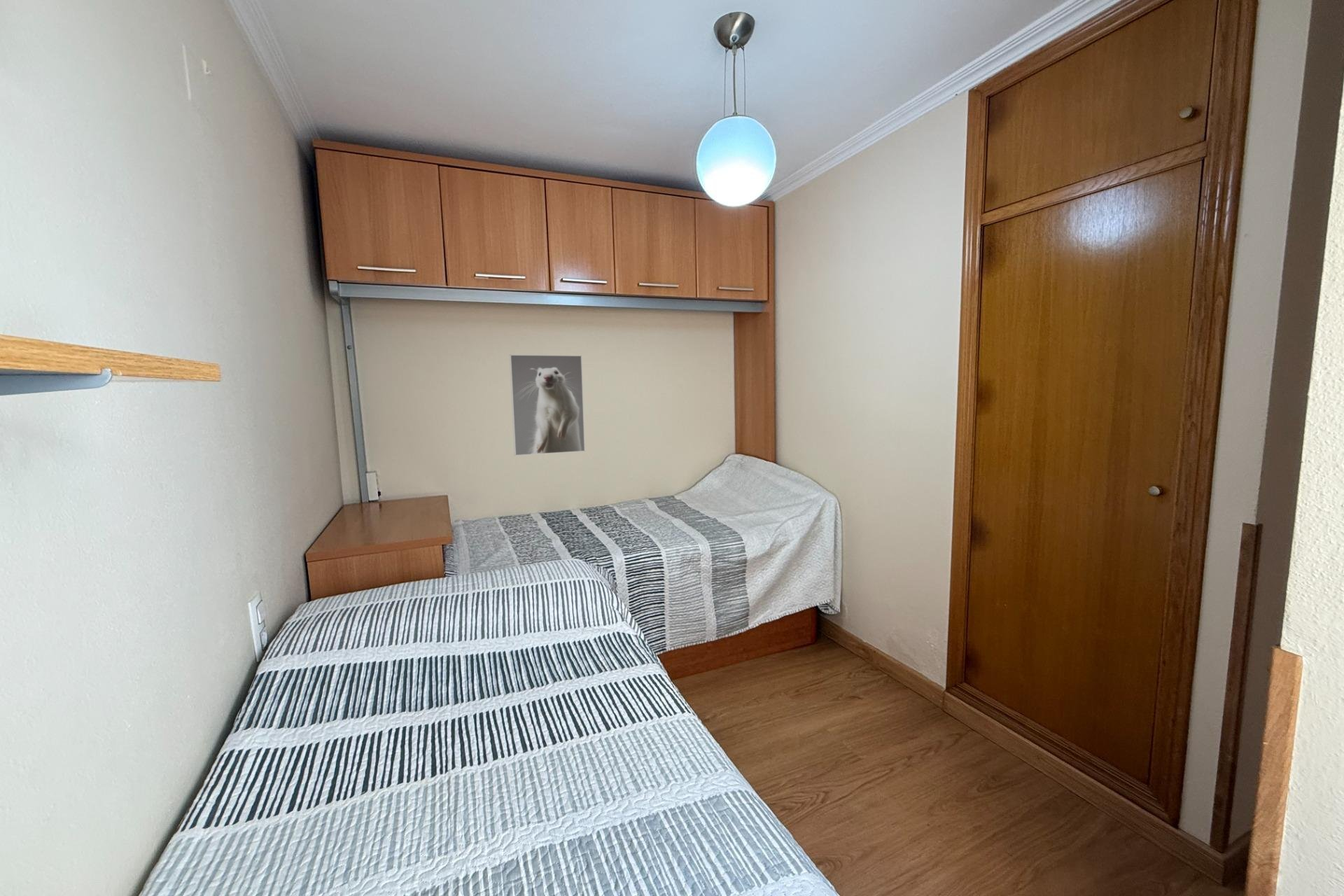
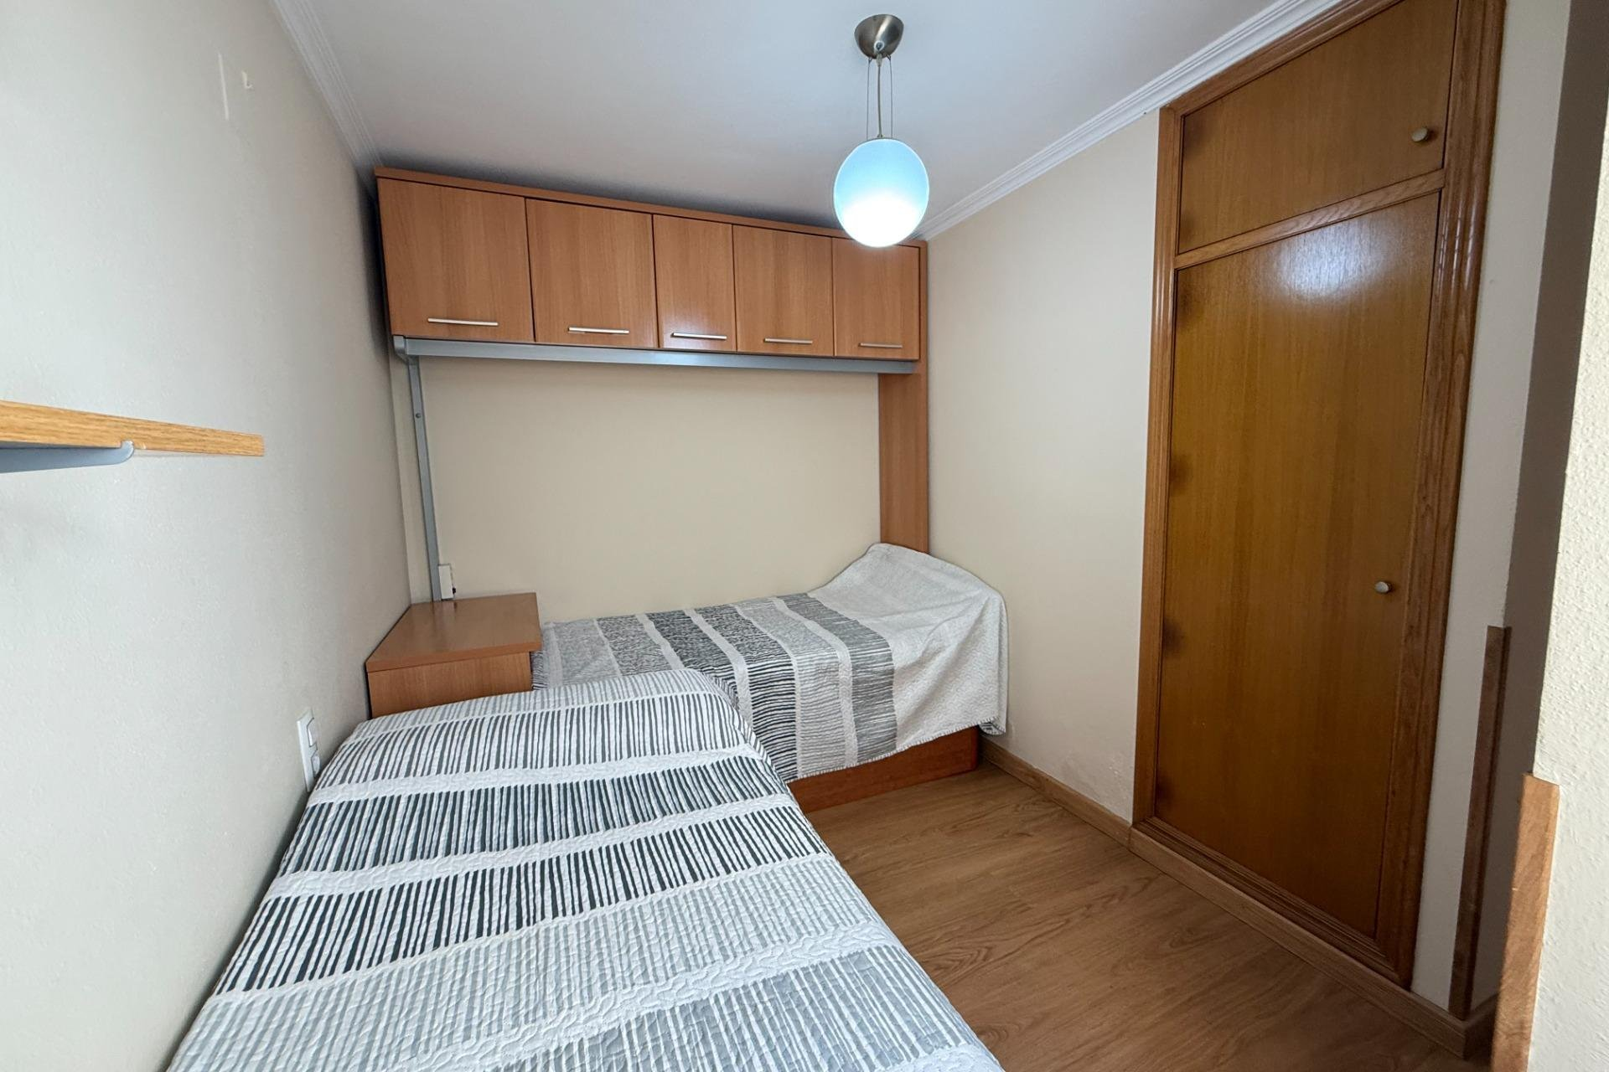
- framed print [509,353,586,456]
